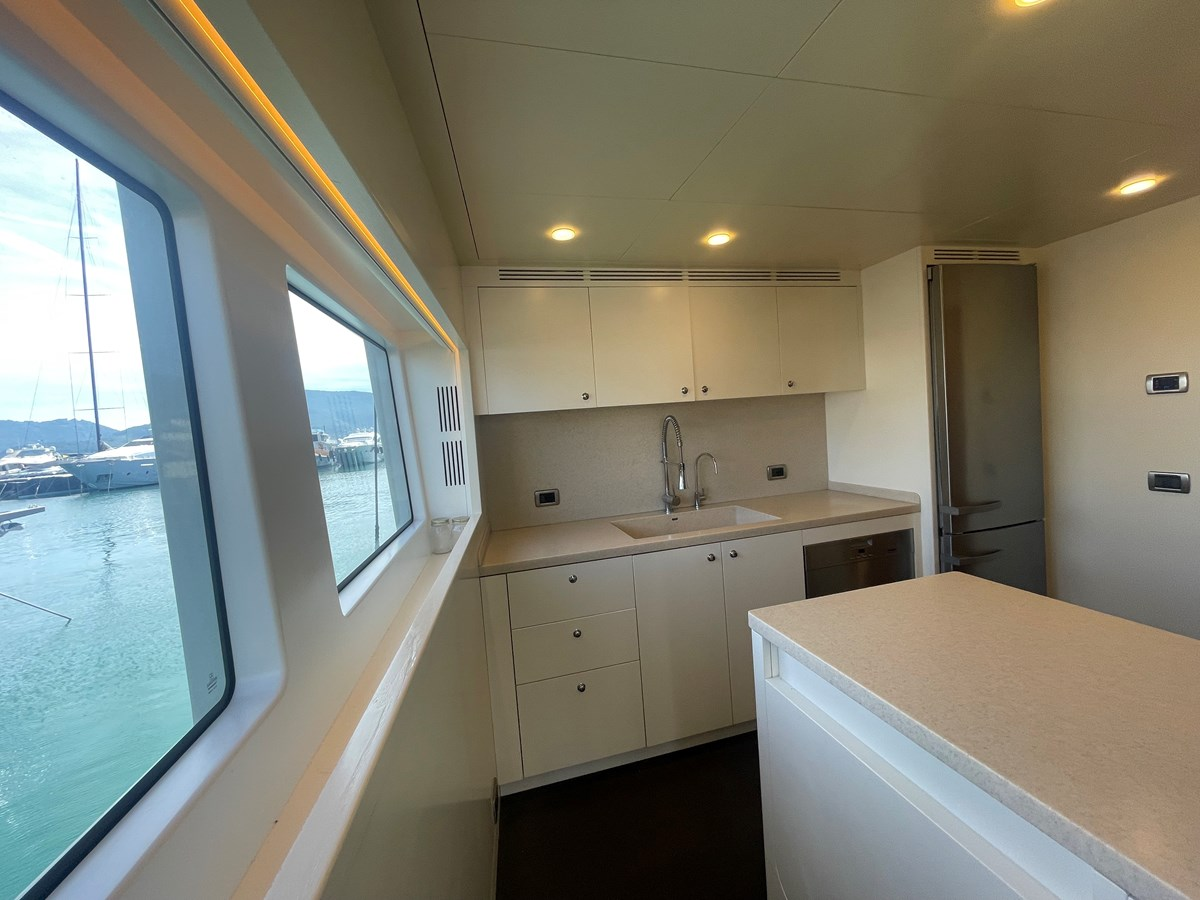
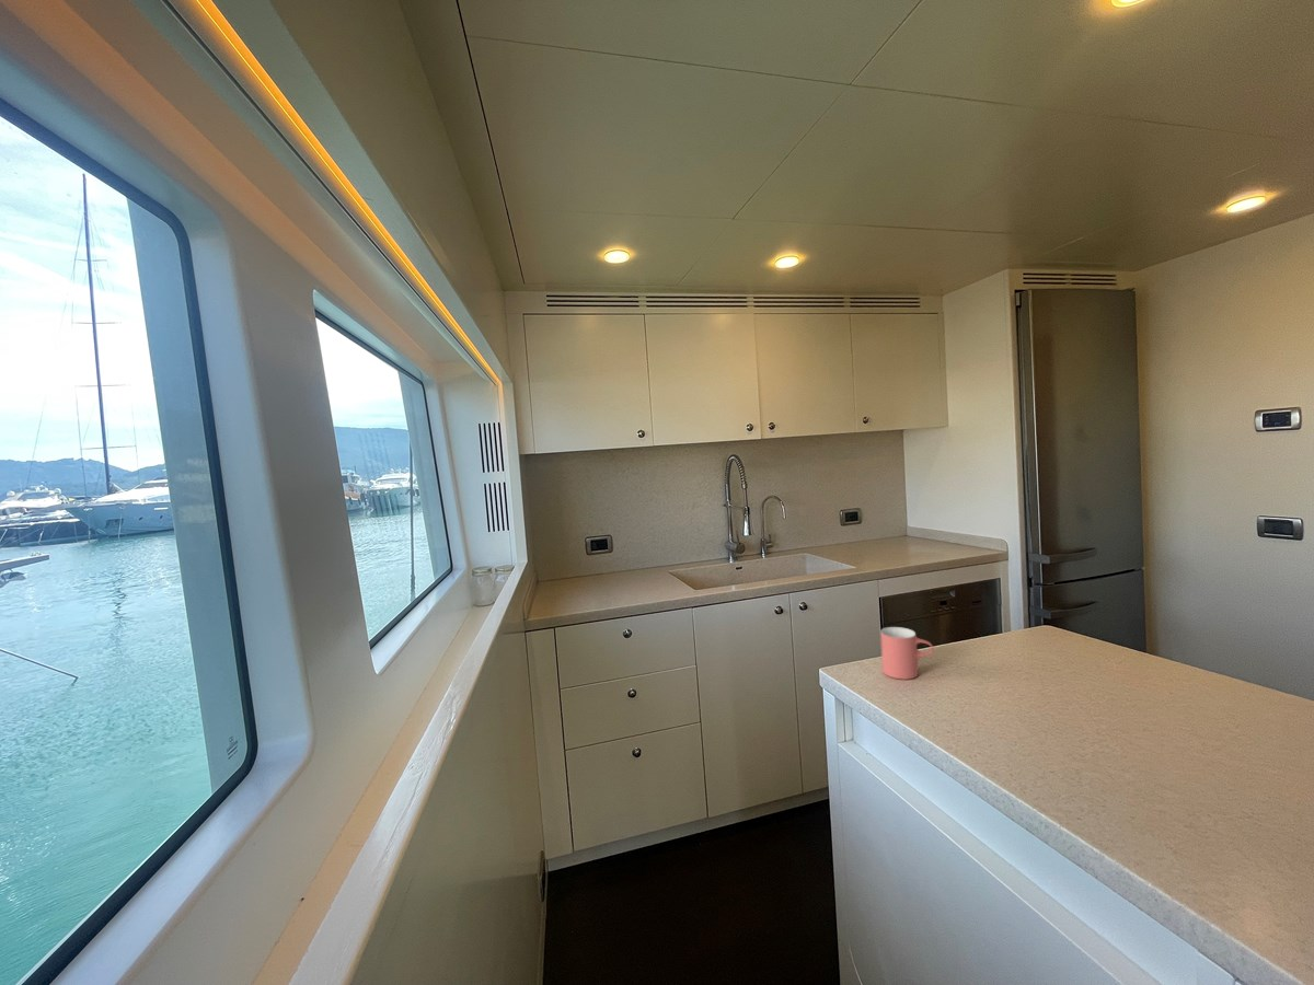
+ cup [879,626,935,681]
